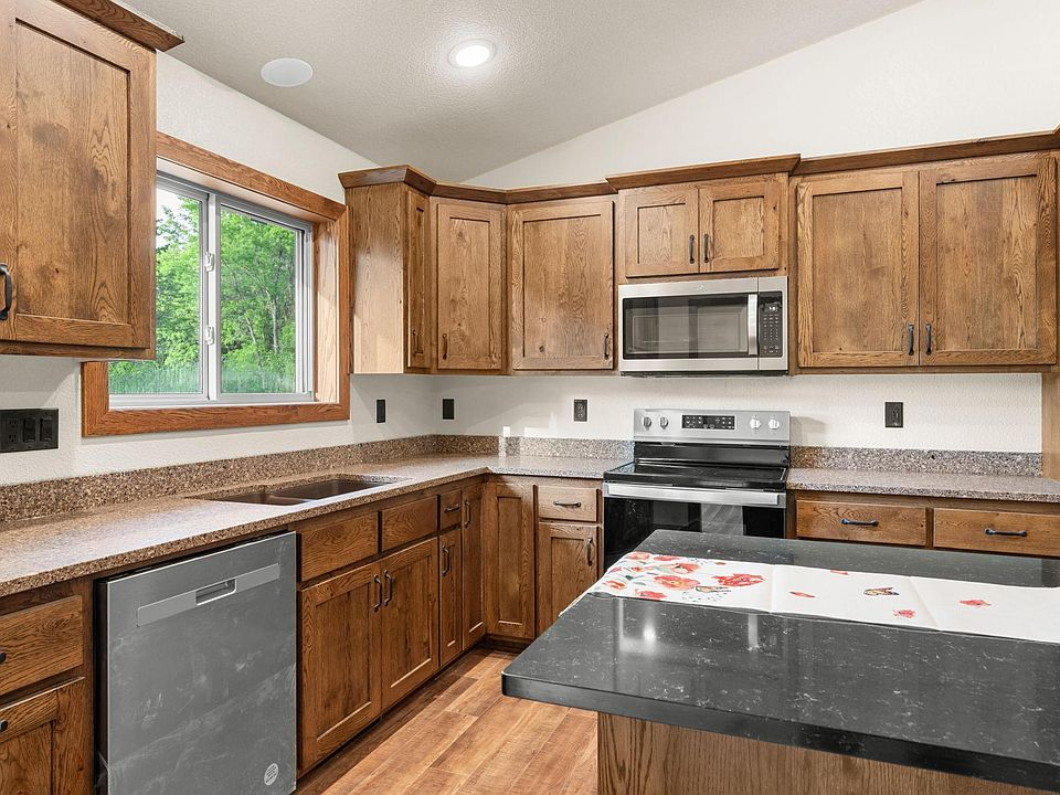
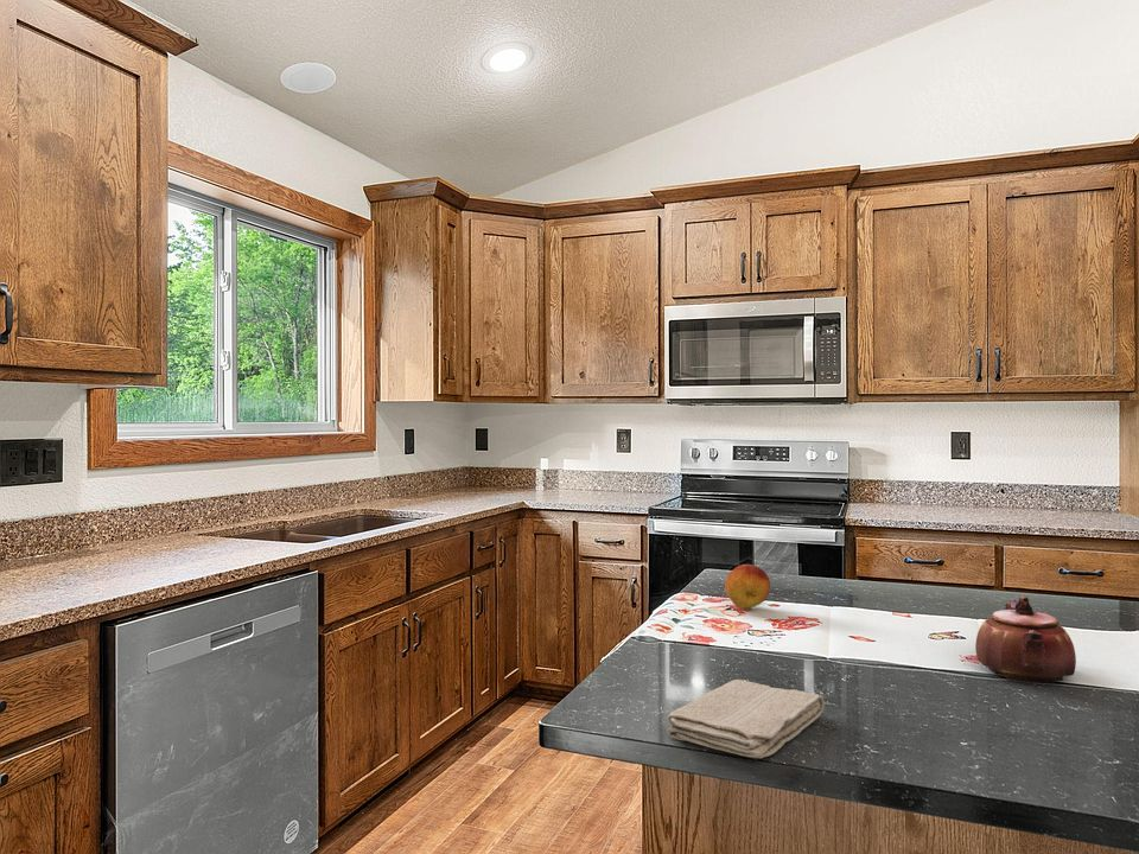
+ teapot [974,595,1077,684]
+ fruit [724,563,771,610]
+ washcloth [666,678,826,759]
